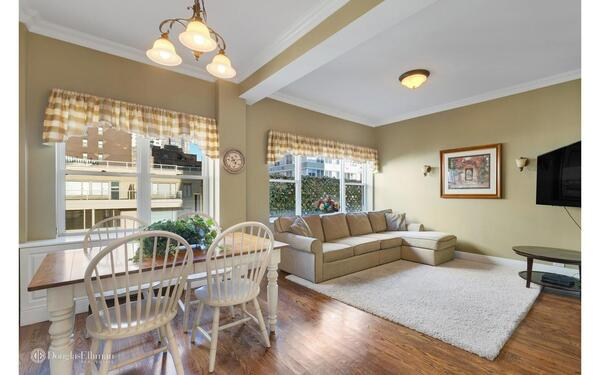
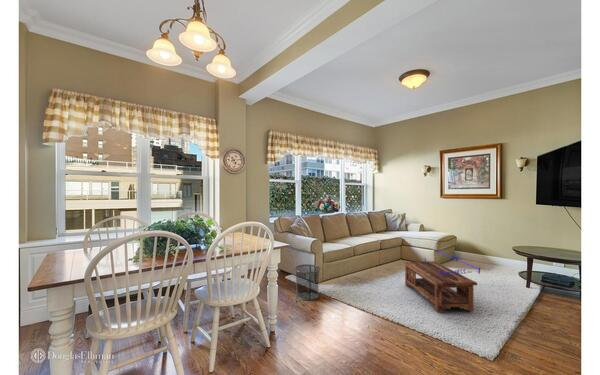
+ waste bin [293,263,322,302]
+ coffee table [402,250,481,313]
